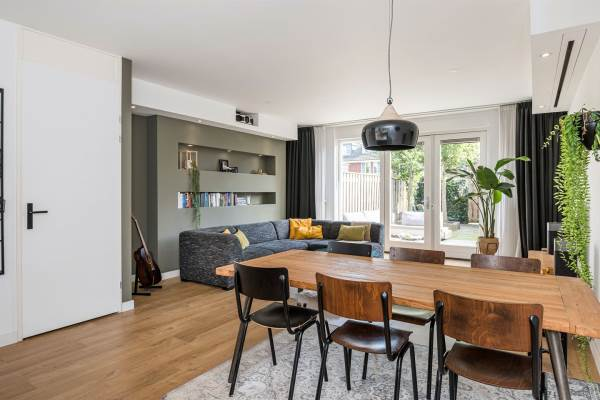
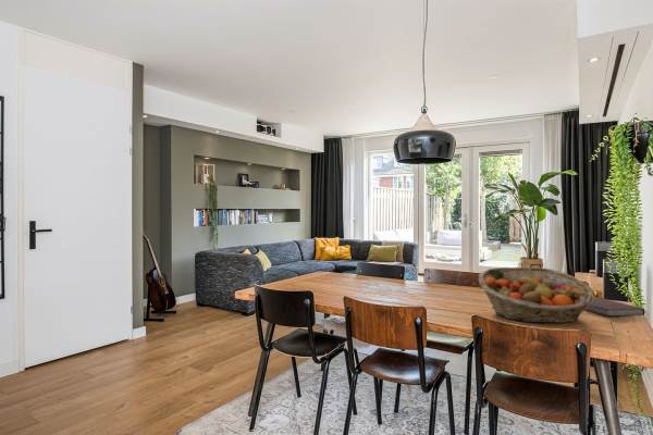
+ notebook [584,298,646,318]
+ fruit basket [478,266,596,324]
